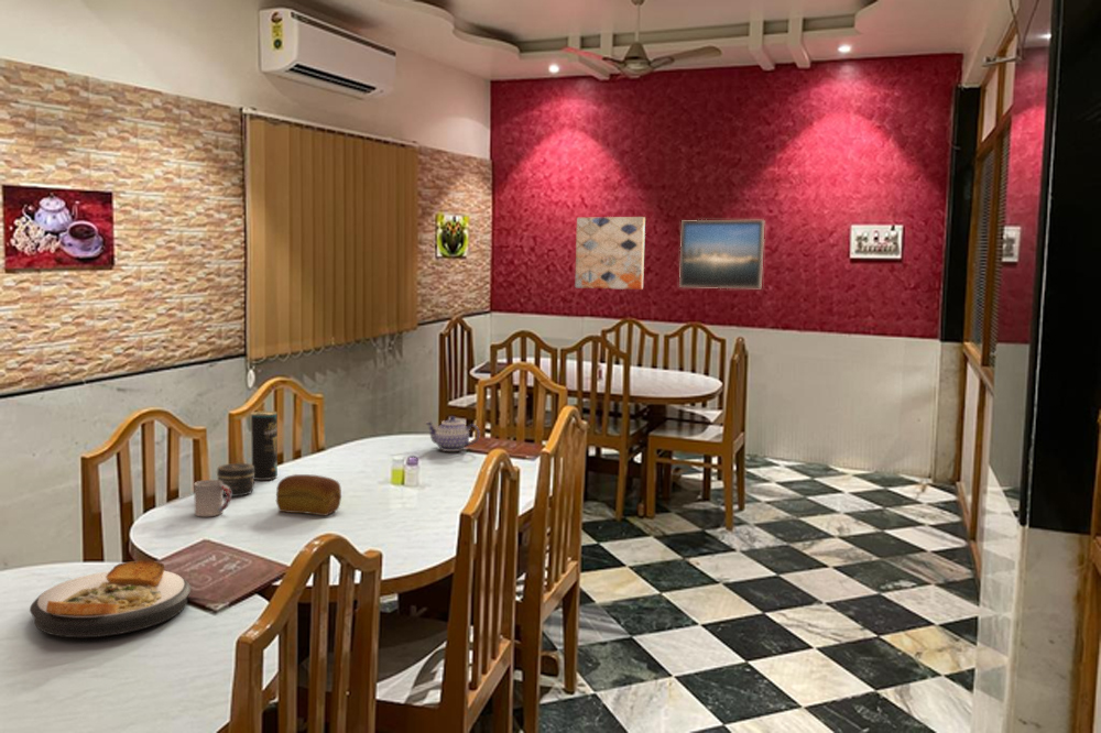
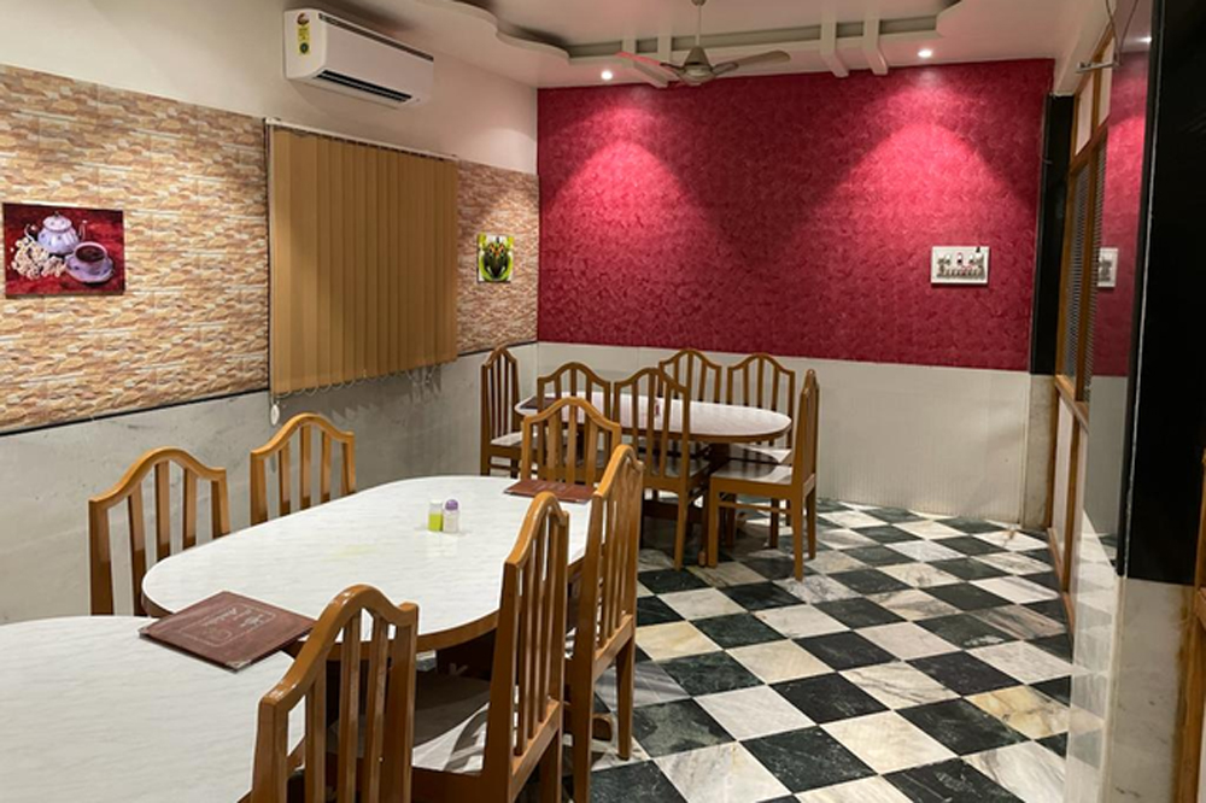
- jar [216,462,255,497]
- cup [193,479,232,517]
- plate [29,559,192,638]
- bread [275,473,342,516]
- wall art [574,216,646,291]
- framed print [678,219,765,289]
- teapot [424,415,481,452]
- beverage can [250,411,279,481]
